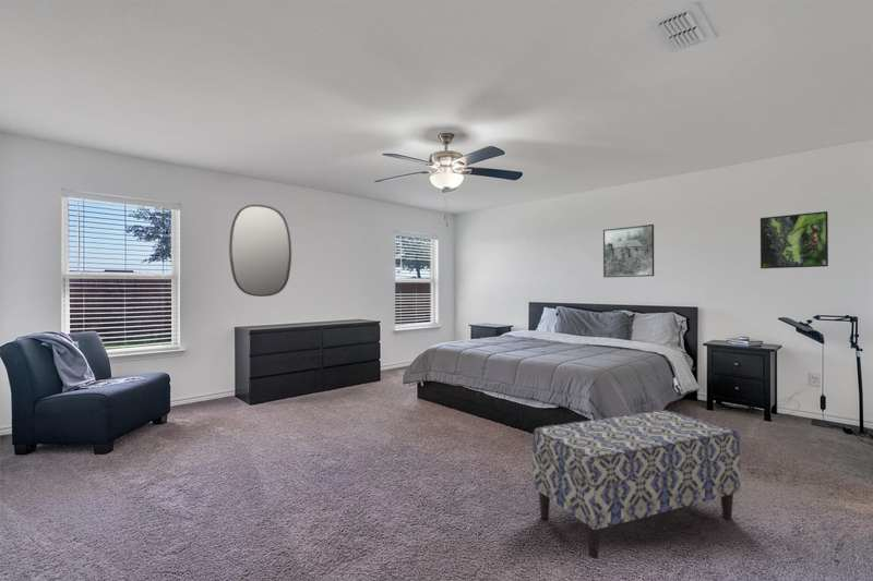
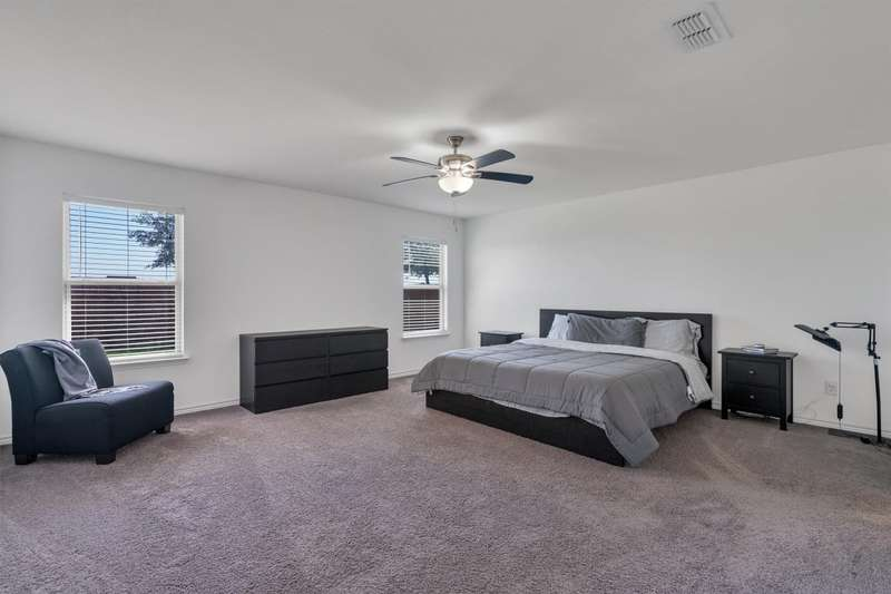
- bench [531,409,742,559]
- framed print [602,223,655,278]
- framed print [760,210,829,269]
- home mirror [228,204,292,298]
